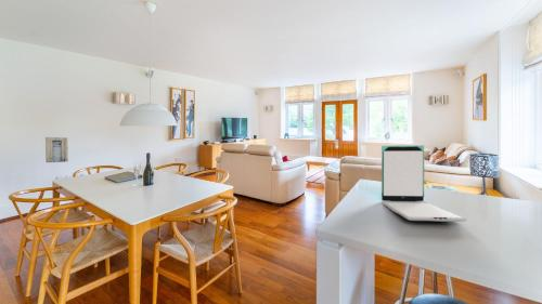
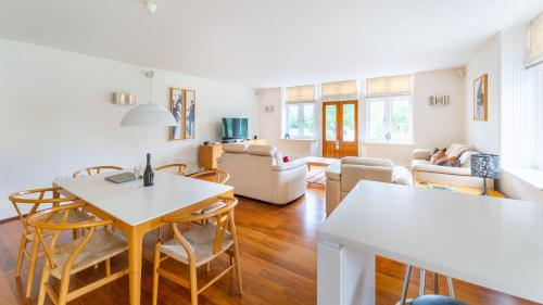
- laptop [380,144,467,223]
- wall art [44,136,69,163]
